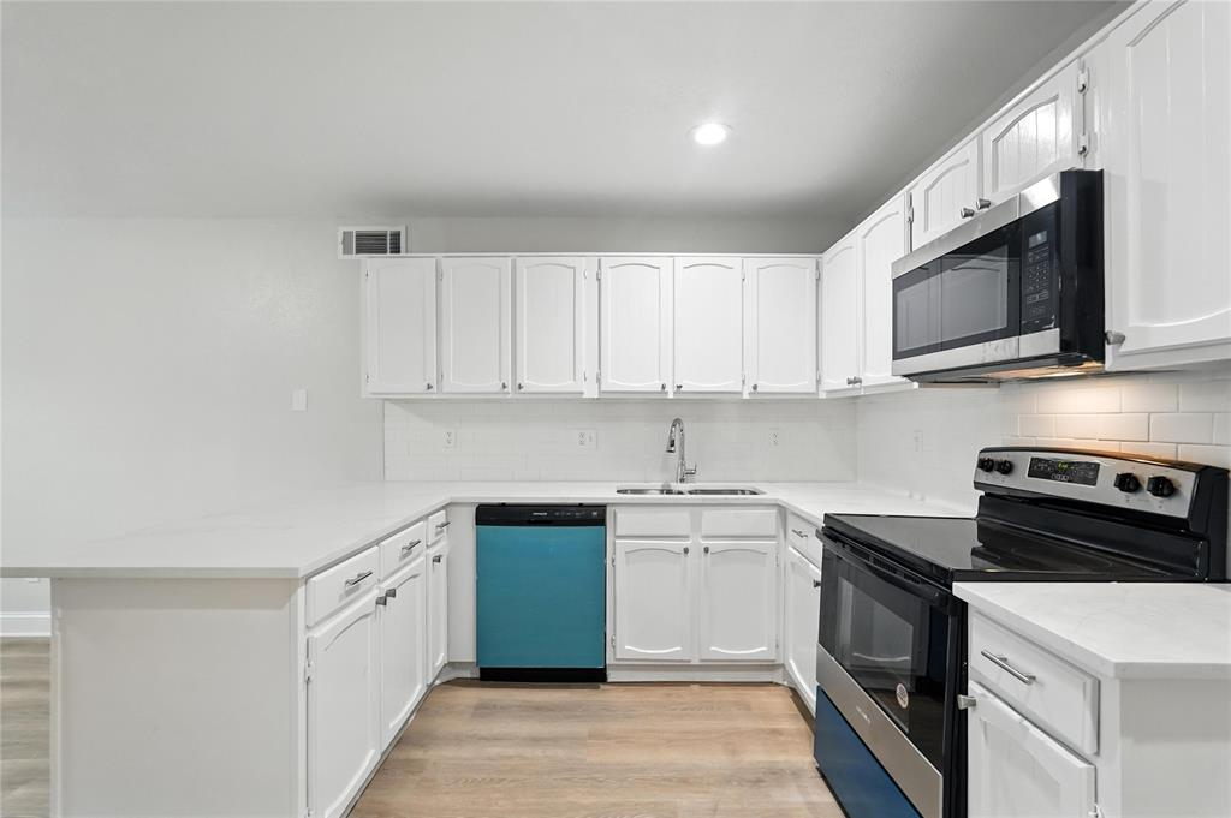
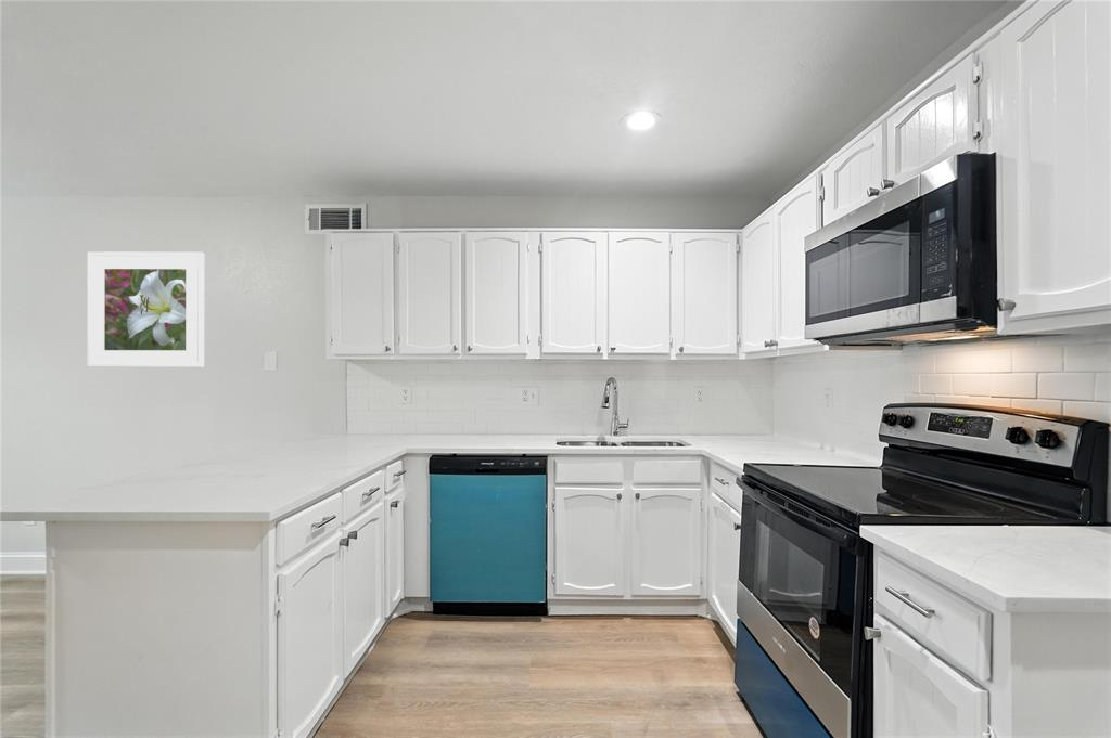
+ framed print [87,250,205,368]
